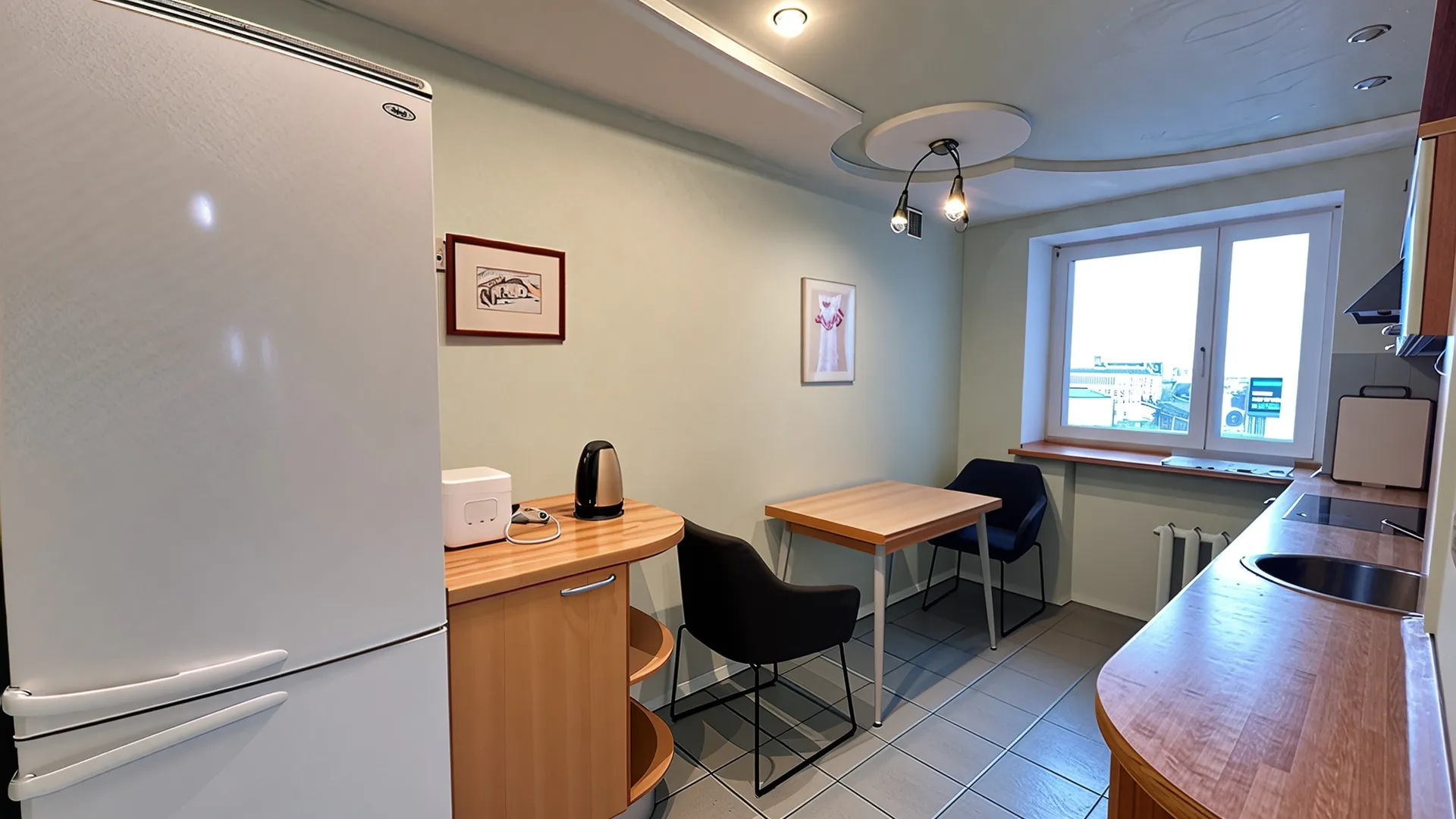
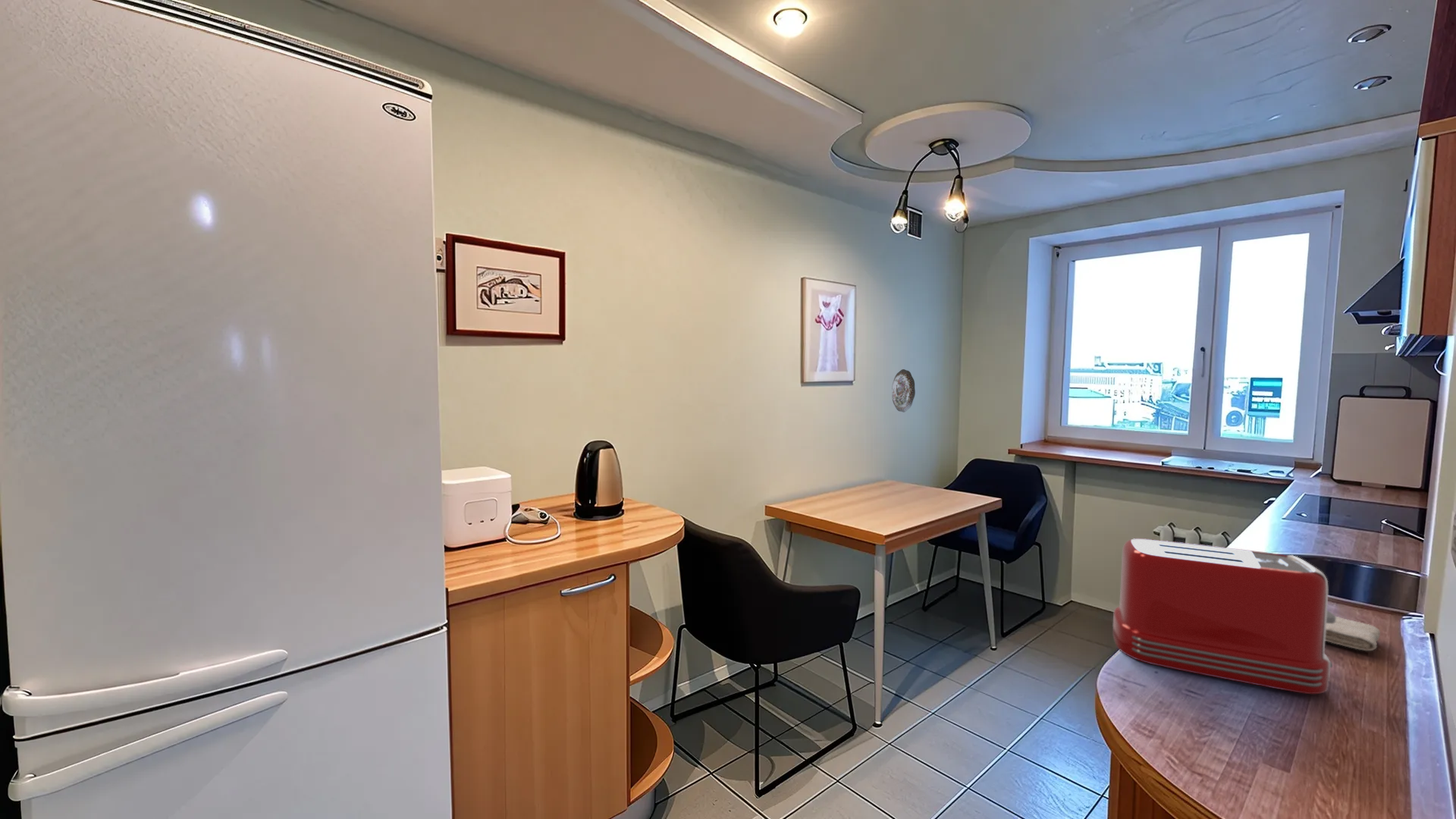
+ decorative plate [891,369,916,413]
+ toaster [1112,538,1336,695]
+ washcloth [1325,615,1381,651]
